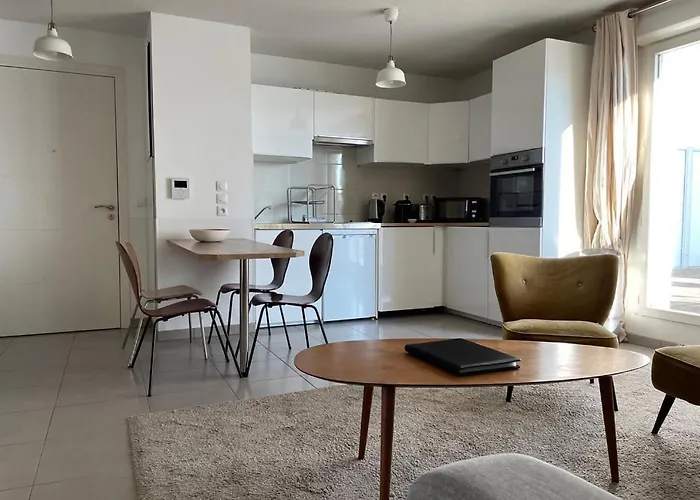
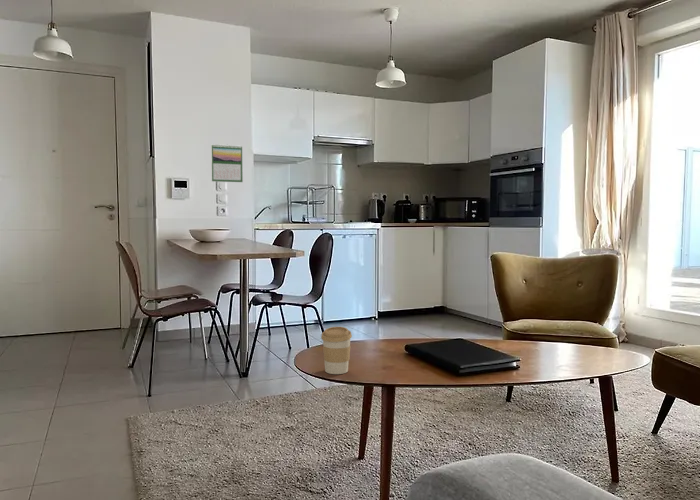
+ coffee cup [320,326,353,375]
+ calendar [210,143,244,183]
